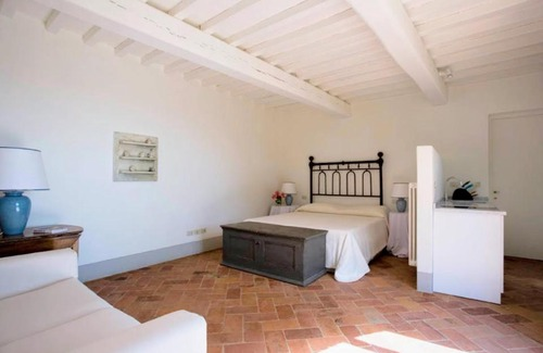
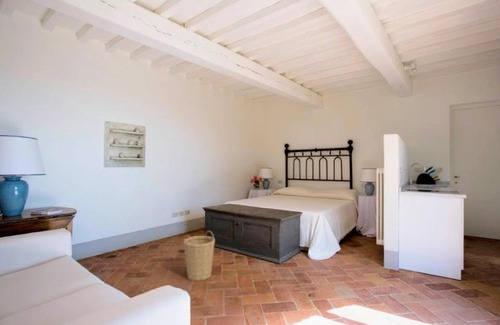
+ basket [183,230,216,282]
